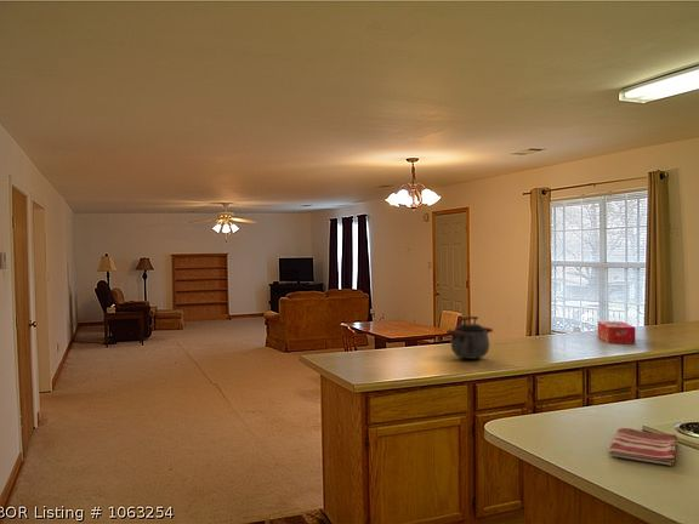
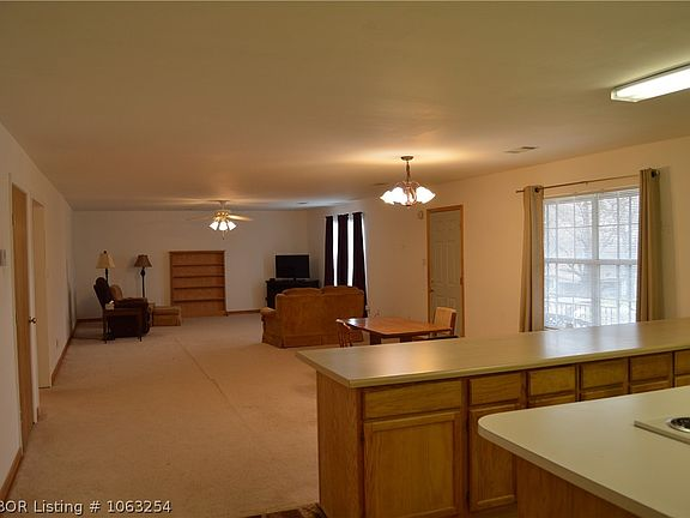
- kettle [445,315,494,360]
- tissue box [597,320,637,344]
- dish towel [608,427,678,467]
